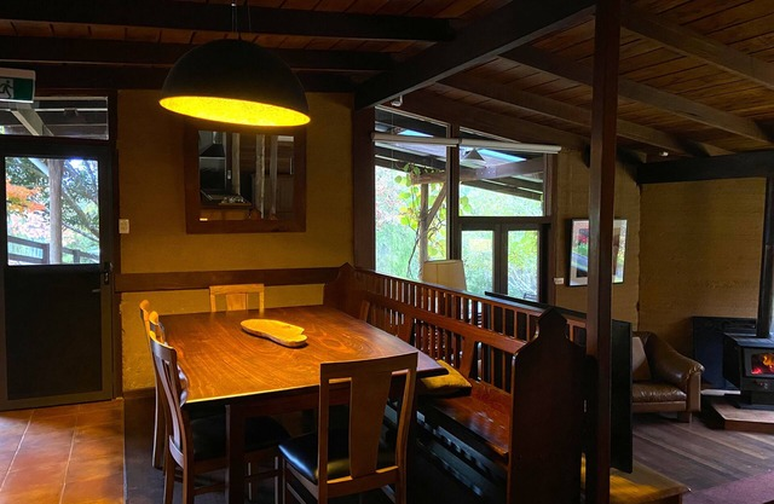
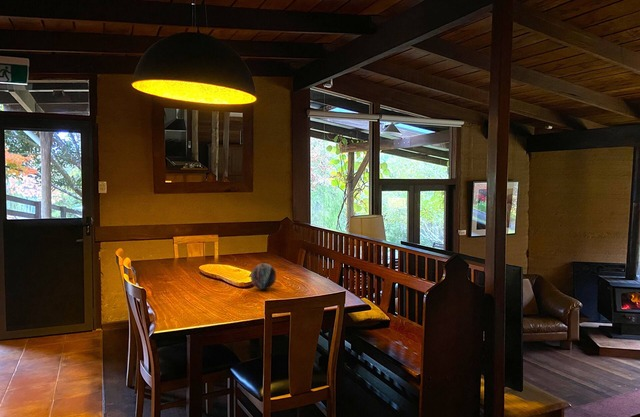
+ decorative orb [250,262,277,290]
